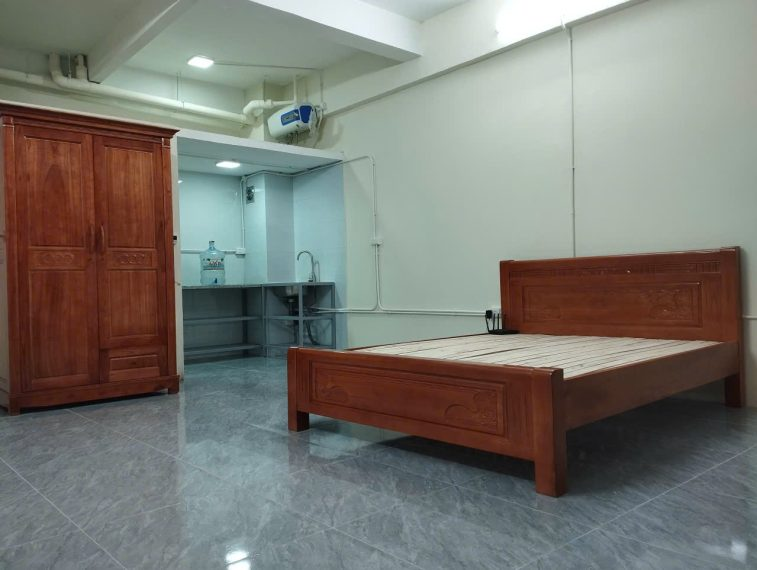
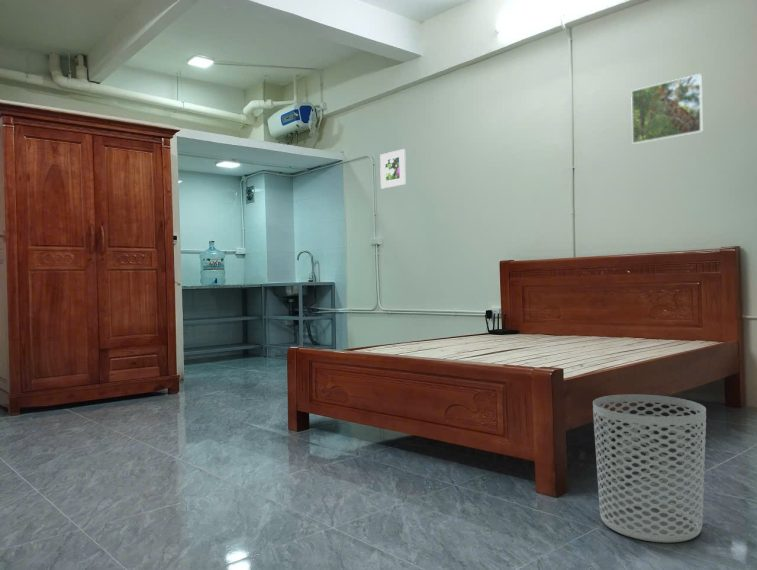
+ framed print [630,73,704,145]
+ waste bin [592,394,707,544]
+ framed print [379,148,407,189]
